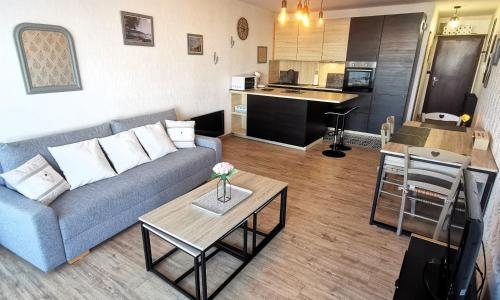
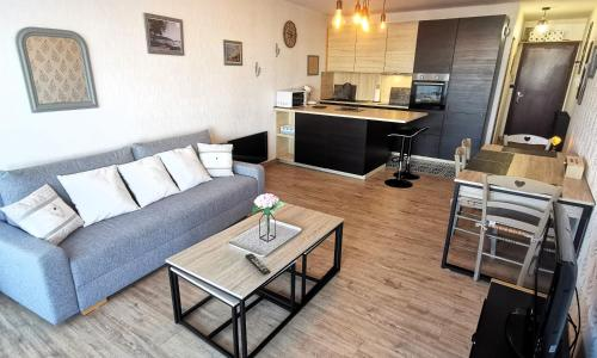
+ remote control [244,252,272,276]
